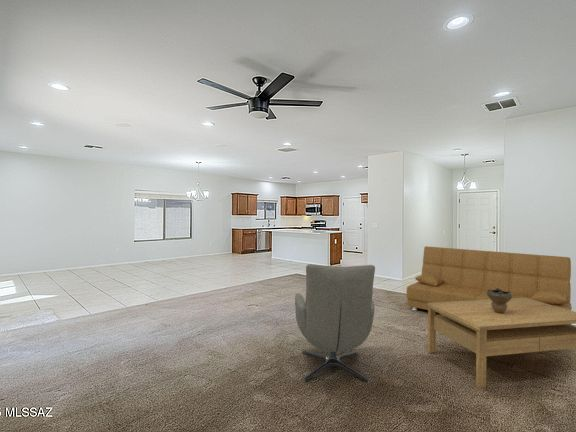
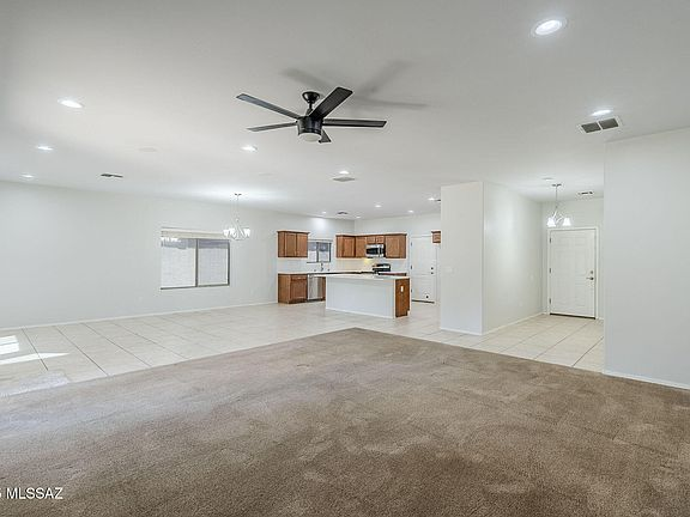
- chair [294,263,376,384]
- decorative bowl [487,288,512,313]
- sofa [406,245,573,326]
- coffee table [427,298,576,389]
